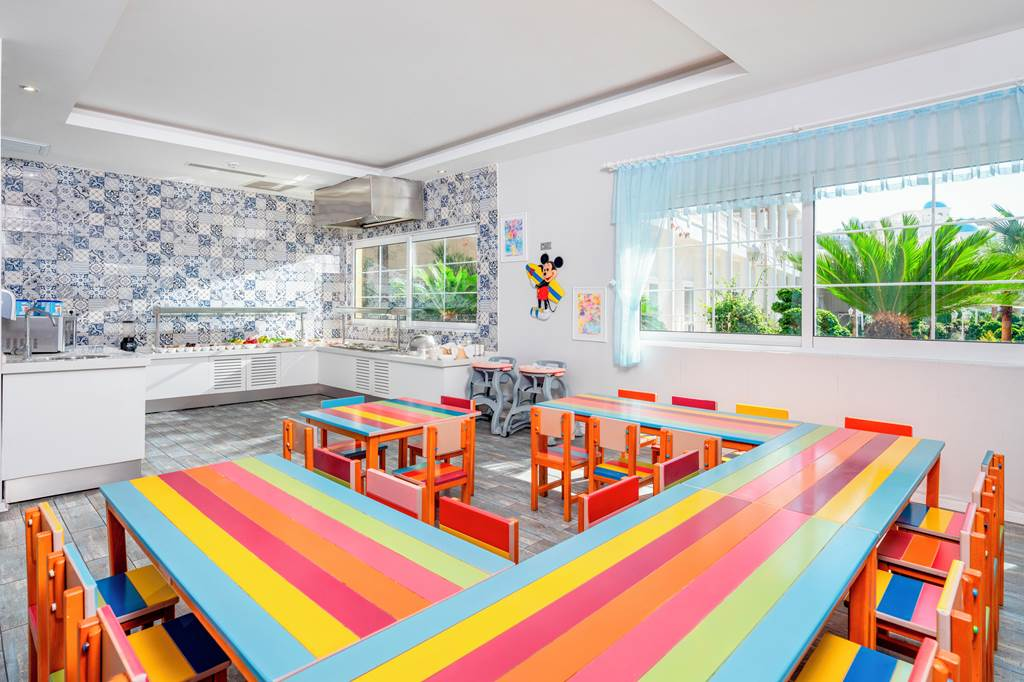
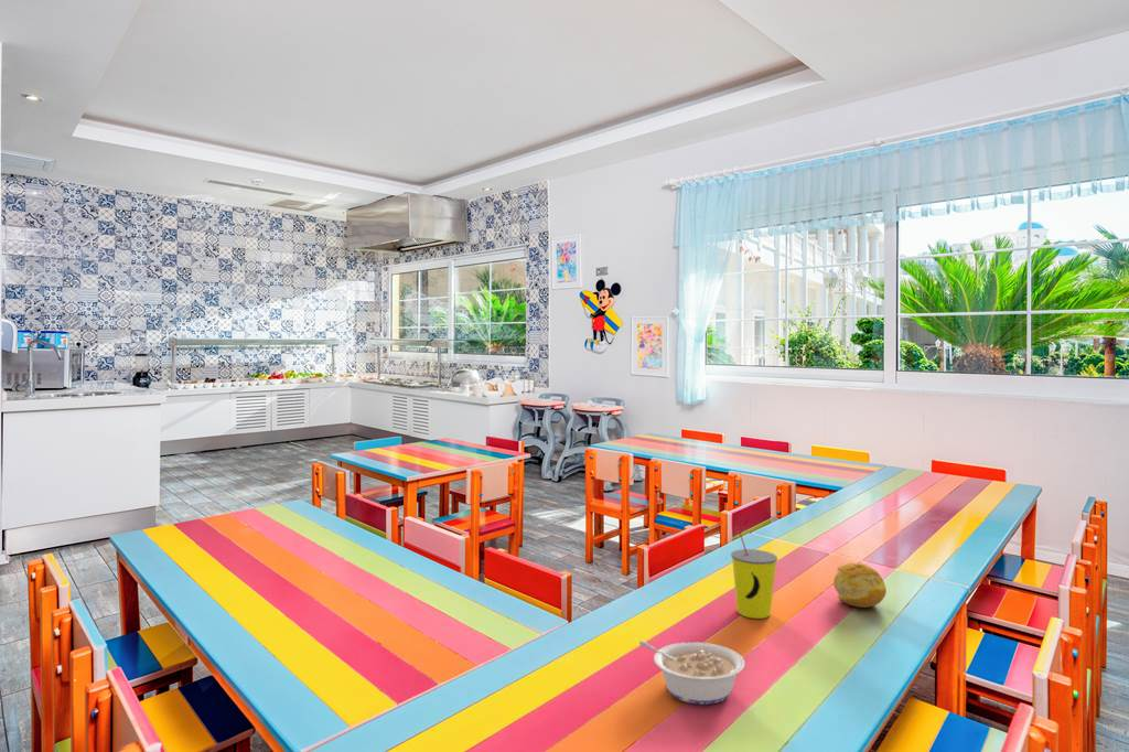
+ straw [730,529,778,620]
+ fruit [832,561,888,609]
+ legume [638,640,745,706]
